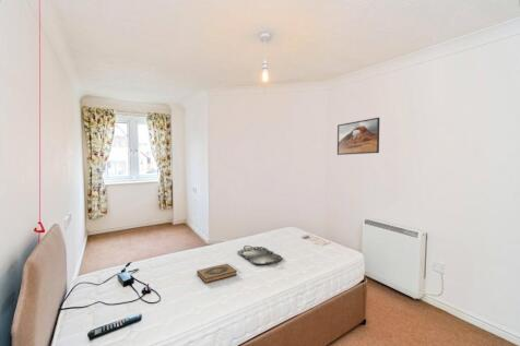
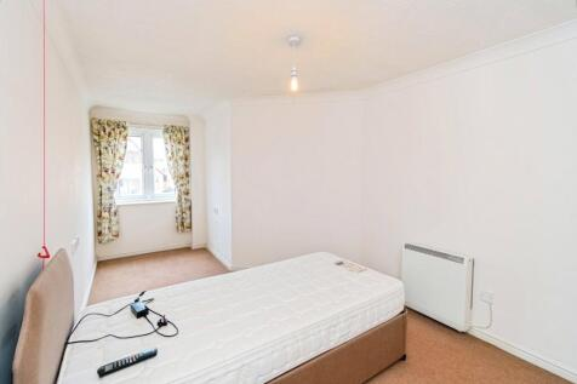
- serving tray [237,244,284,265]
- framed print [336,117,380,156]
- hardback book [196,263,238,284]
